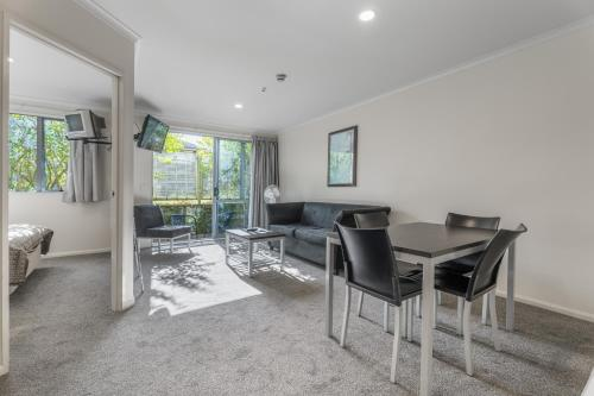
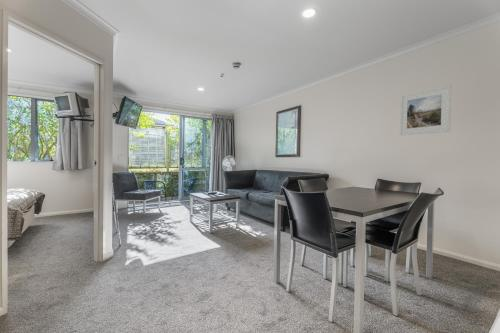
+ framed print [399,84,452,137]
